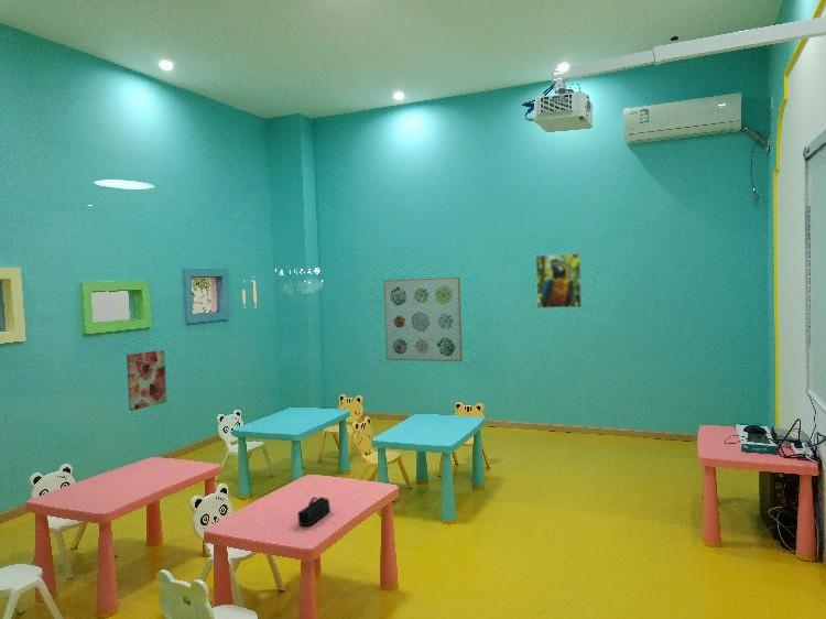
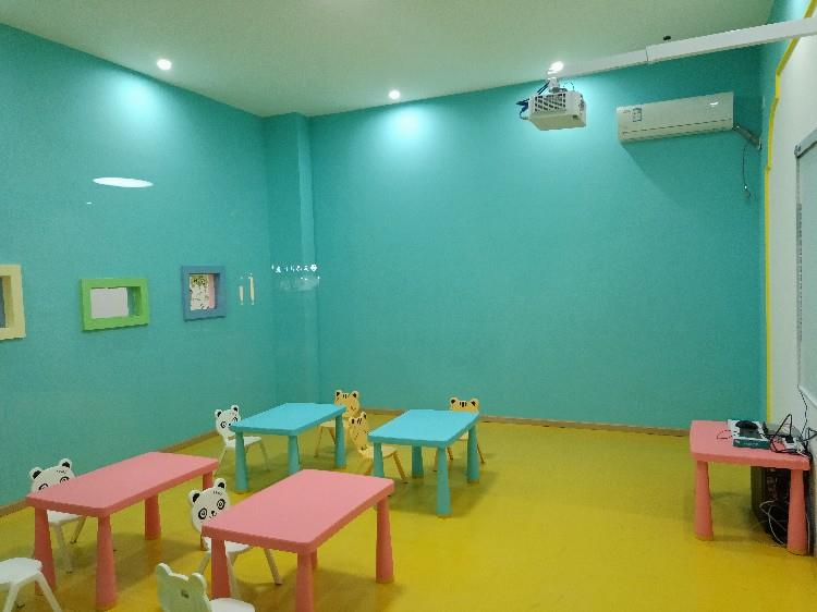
- wall art [382,276,464,362]
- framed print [535,252,583,310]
- pencil case [296,496,332,526]
- wall art [126,349,167,412]
